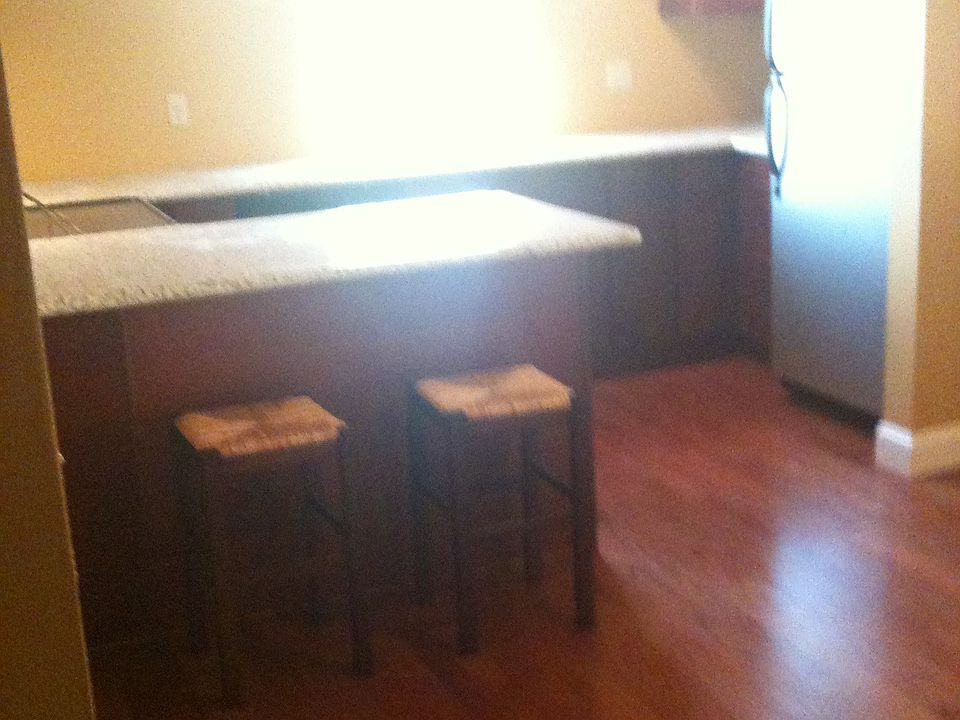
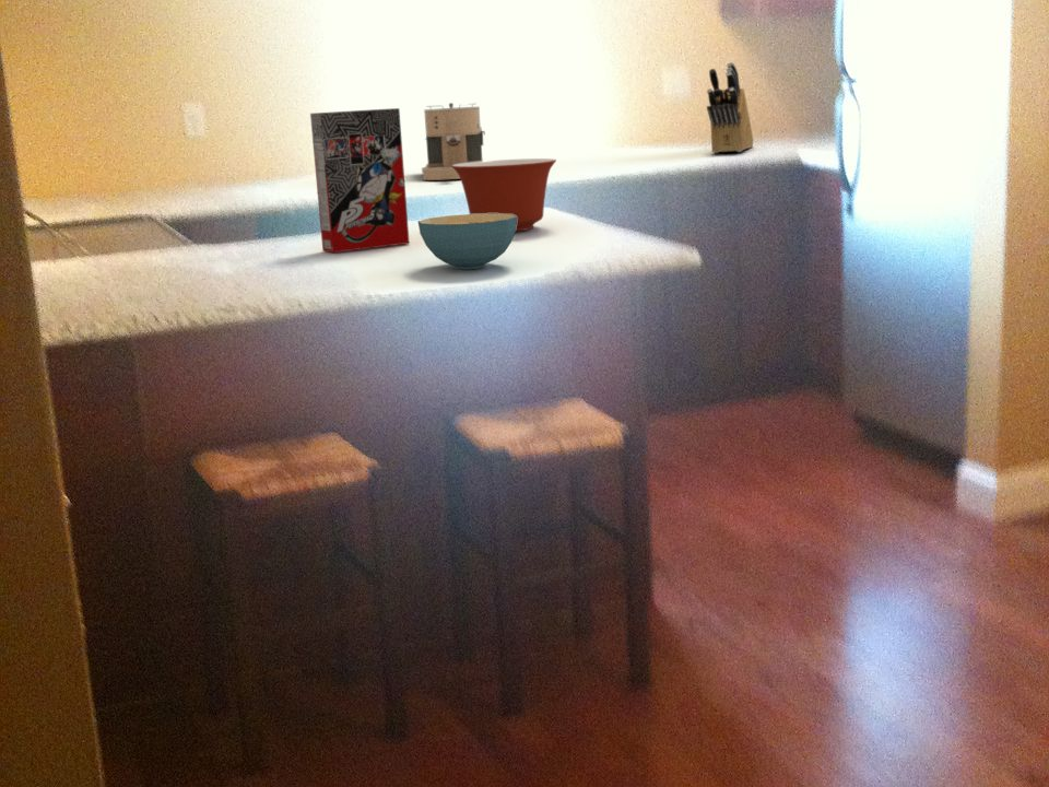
+ coffee maker [421,102,486,181]
+ cereal box [309,107,411,254]
+ knife block [706,61,754,154]
+ mixing bowl [451,157,557,232]
+ cereal bowl [417,213,517,270]
